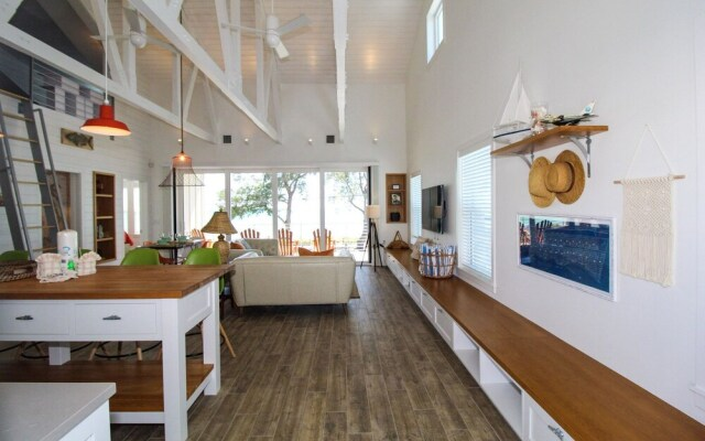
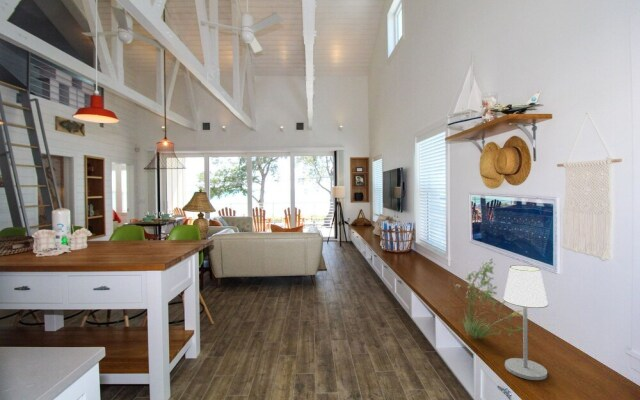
+ plant [452,258,523,340]
+ table lamp [502,264,549,381]
